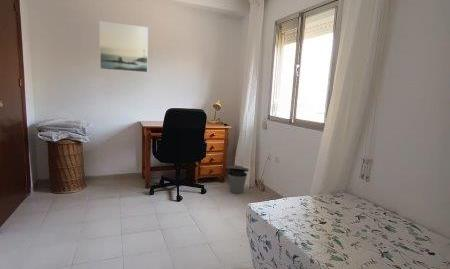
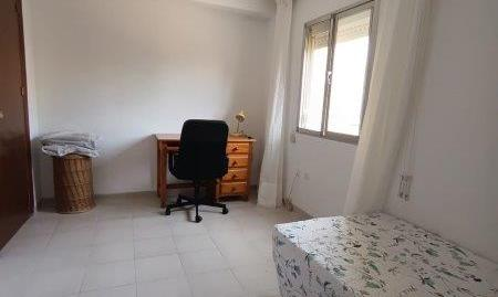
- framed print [98,20,149,74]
- trash can [226,164,250,195]
